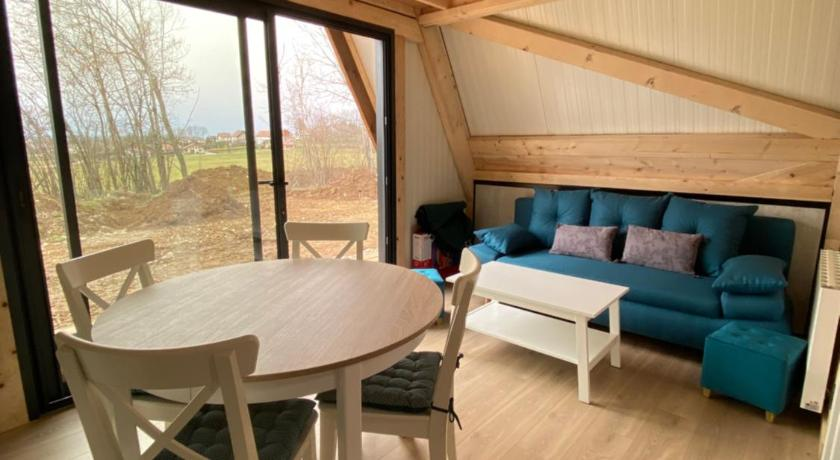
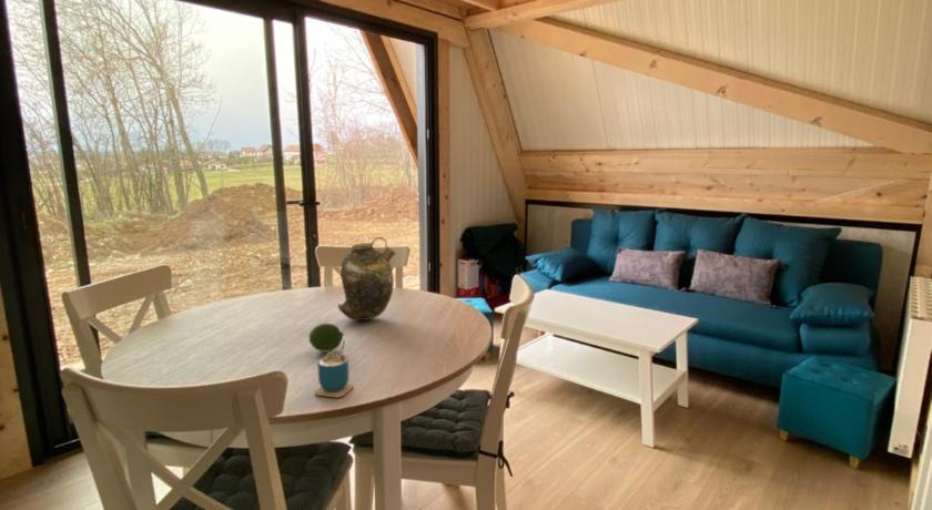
+ cup [314,339,355,399]
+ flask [337,236,397,322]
+ fruit [307,323,345,353]
